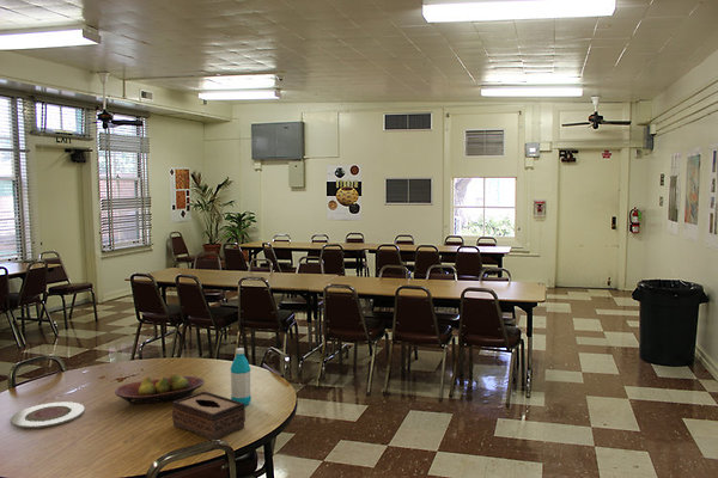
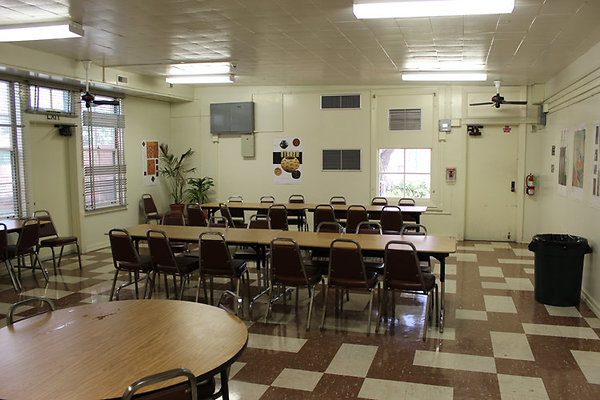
- tissue box [171,391,247,441]
- water bottle [230,347,252,407]
- plate [10,400,86,429]
- fruit bowl [114,372,206,406]
